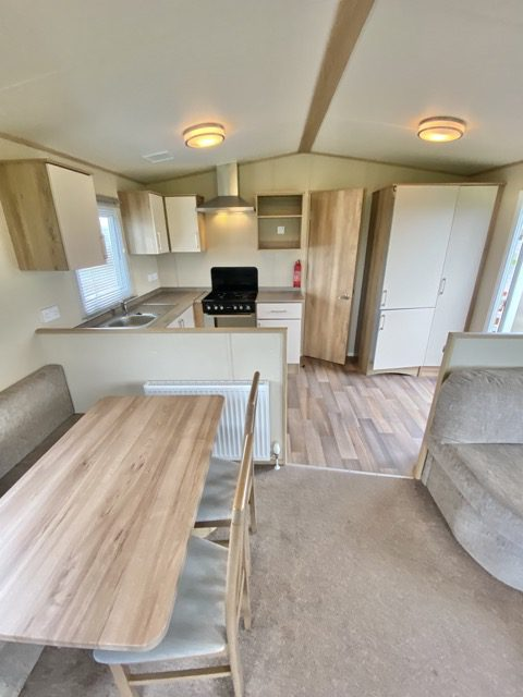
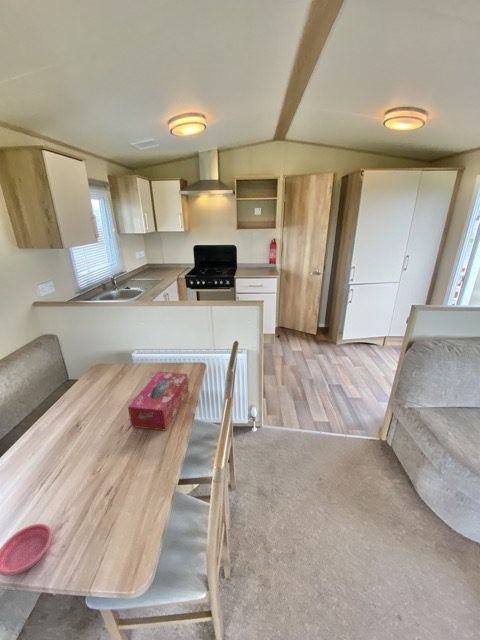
+ tissue box [127,371,189,431]
+ saucer [0,523,53,577]
